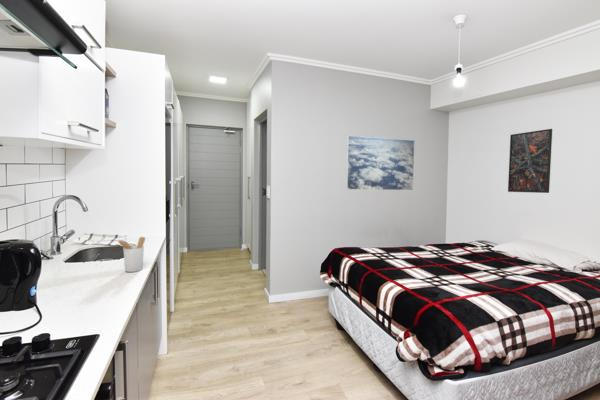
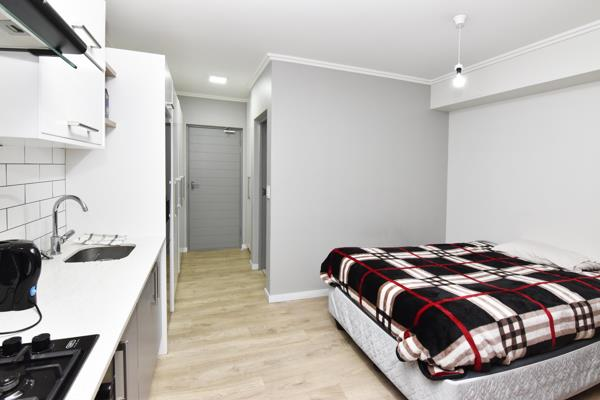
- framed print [345,135,416,191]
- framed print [507,128,553,194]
- utensil holder [116,236,146,273]
